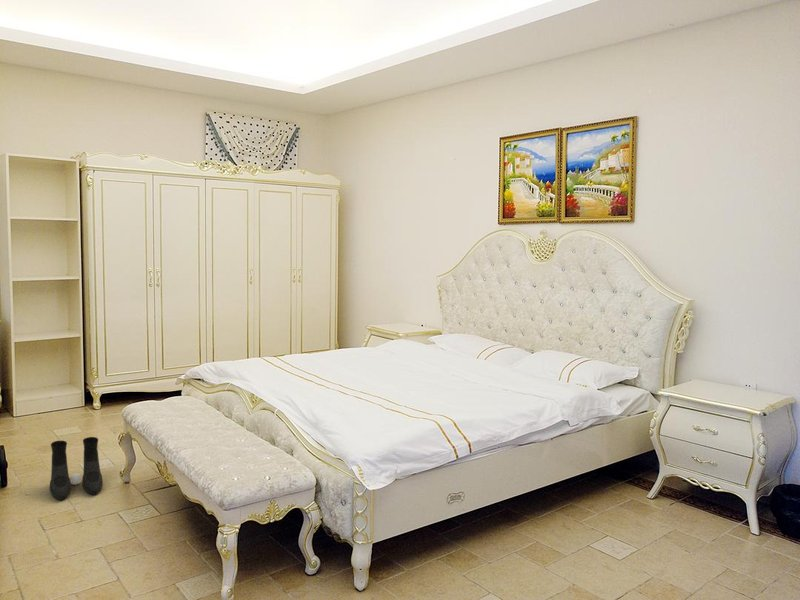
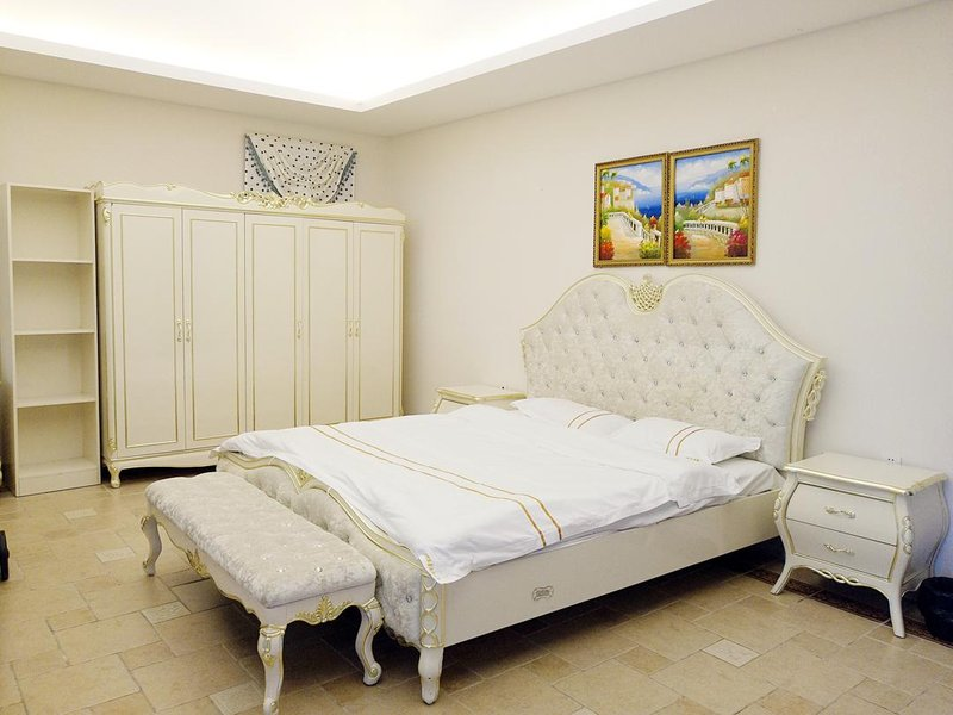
- boots [49,436,104,501]
